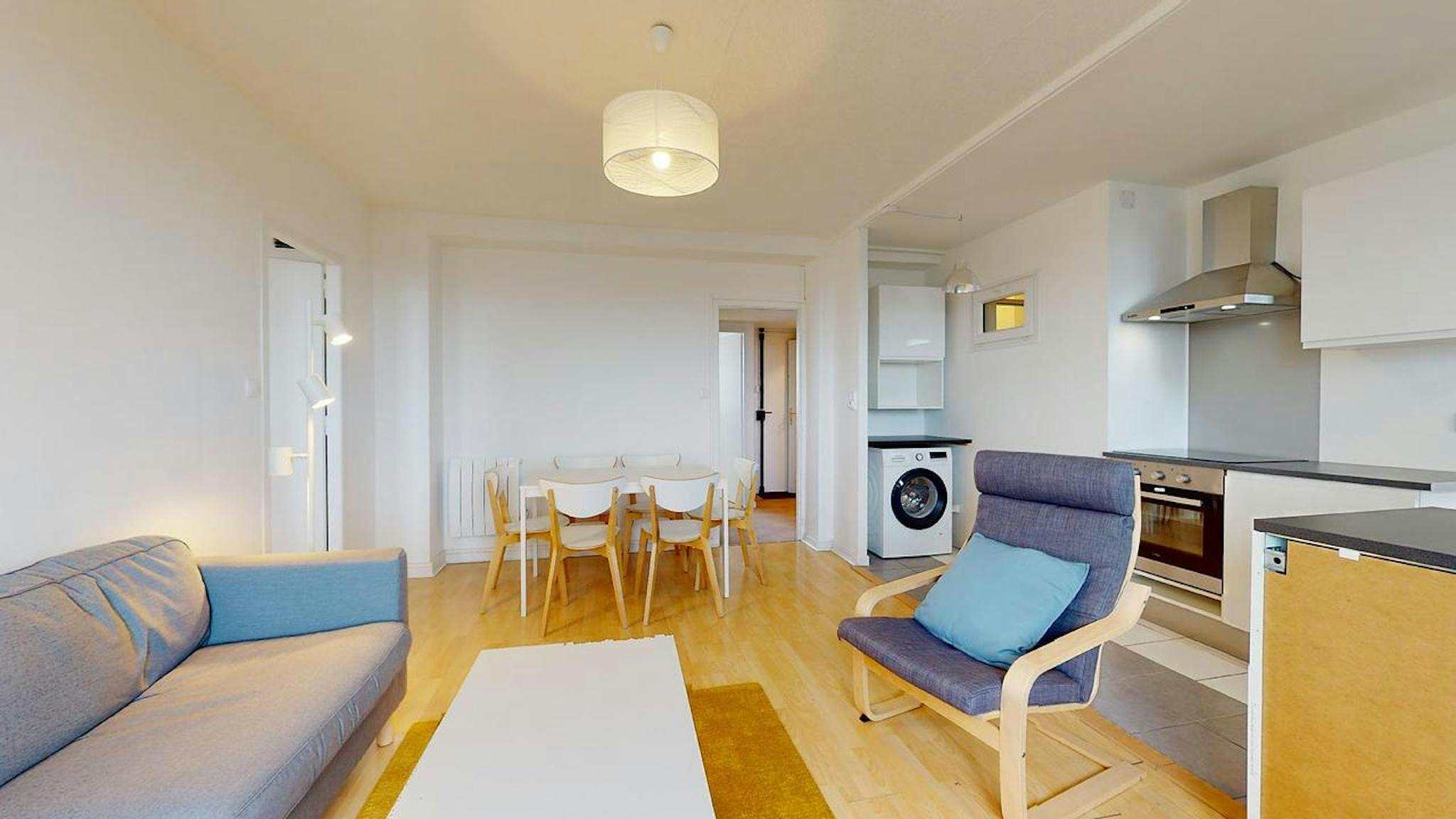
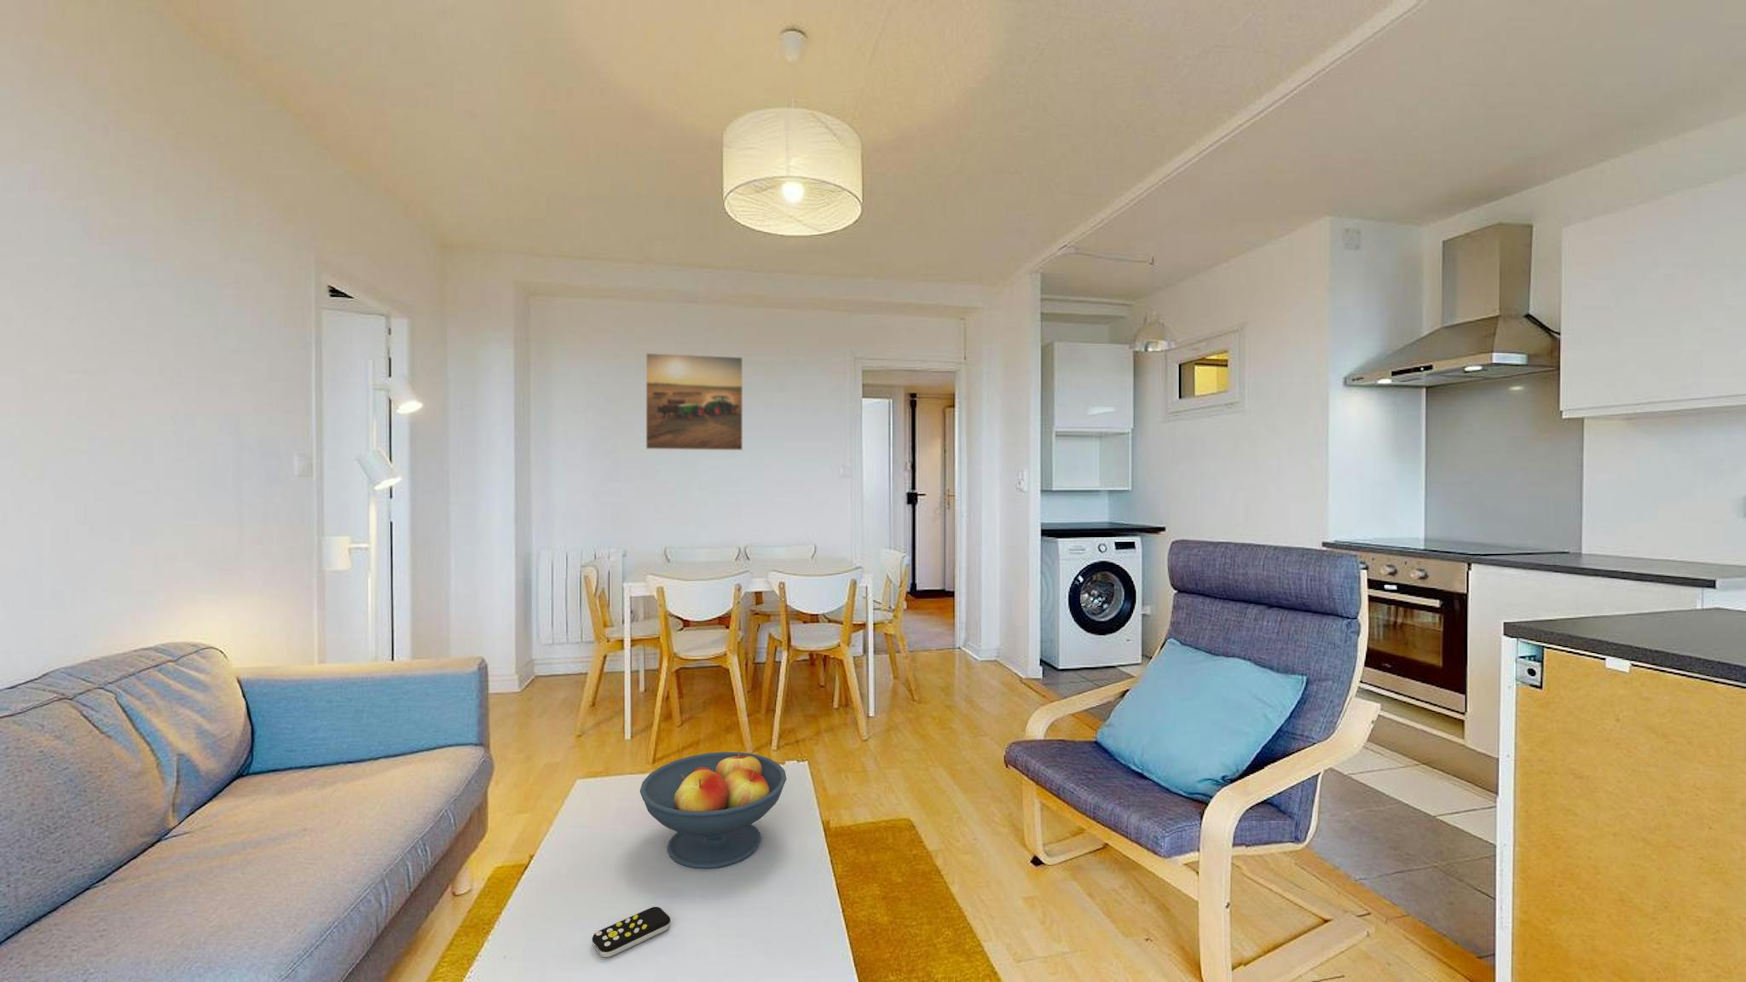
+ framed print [645,353,743,451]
+ remote control [591,906,672,958]
+ fruit bowl [639,749,787,869]
